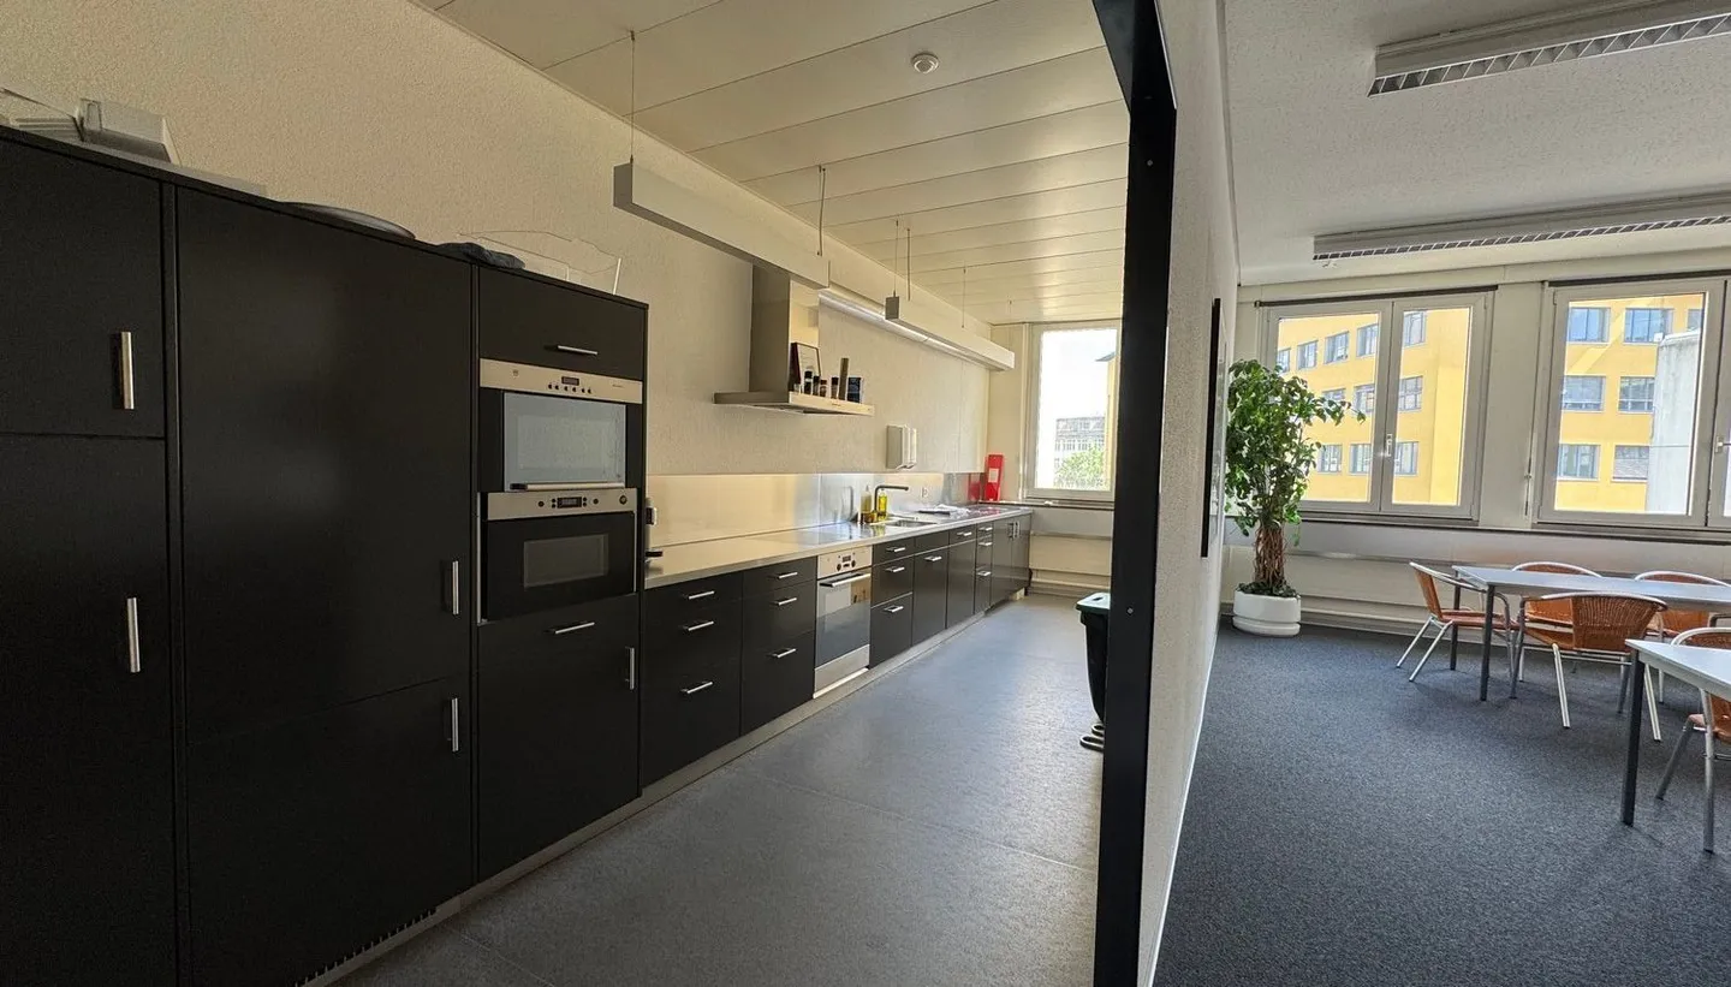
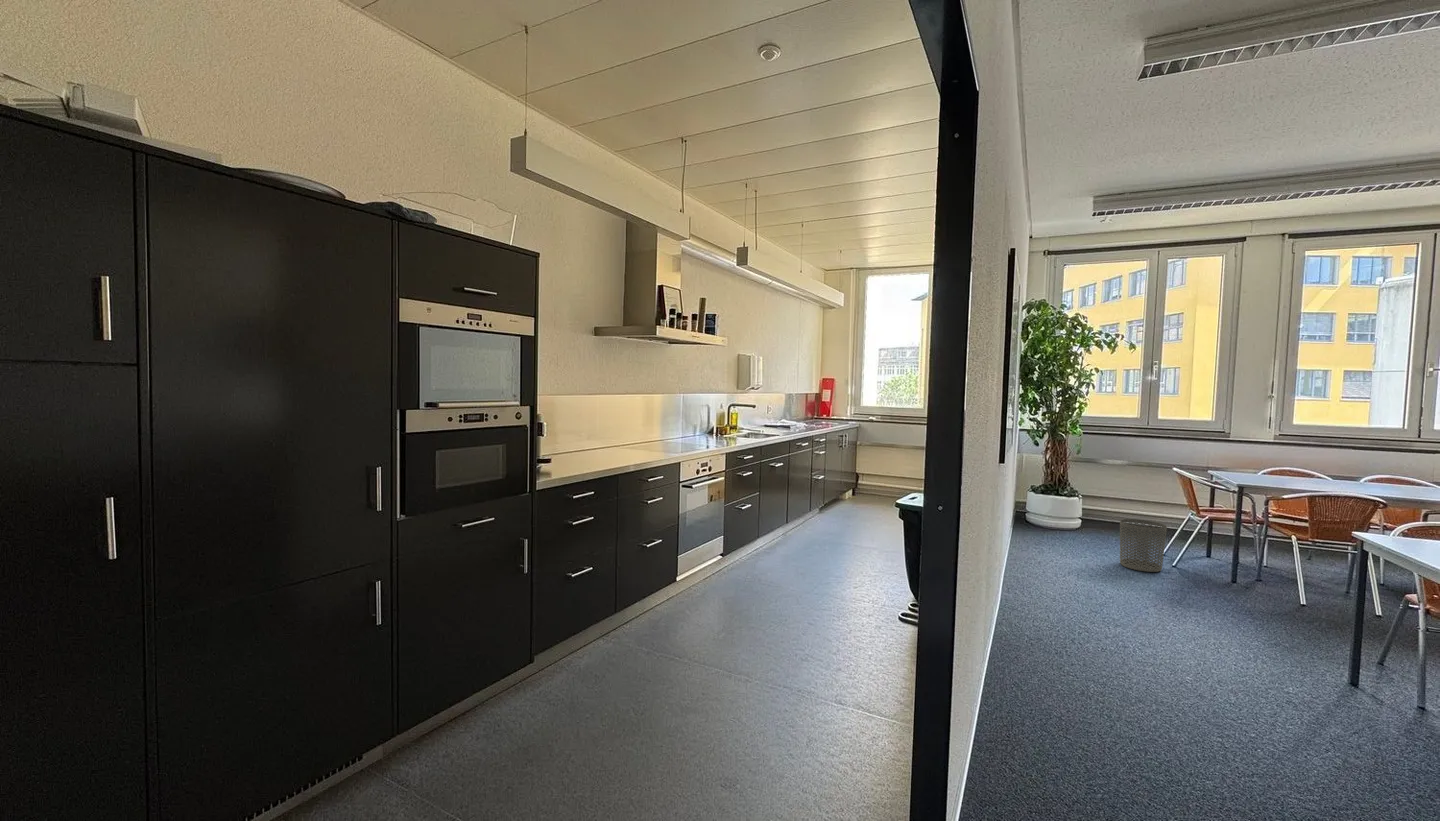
+ waste bin [1119,518,1168,573]
